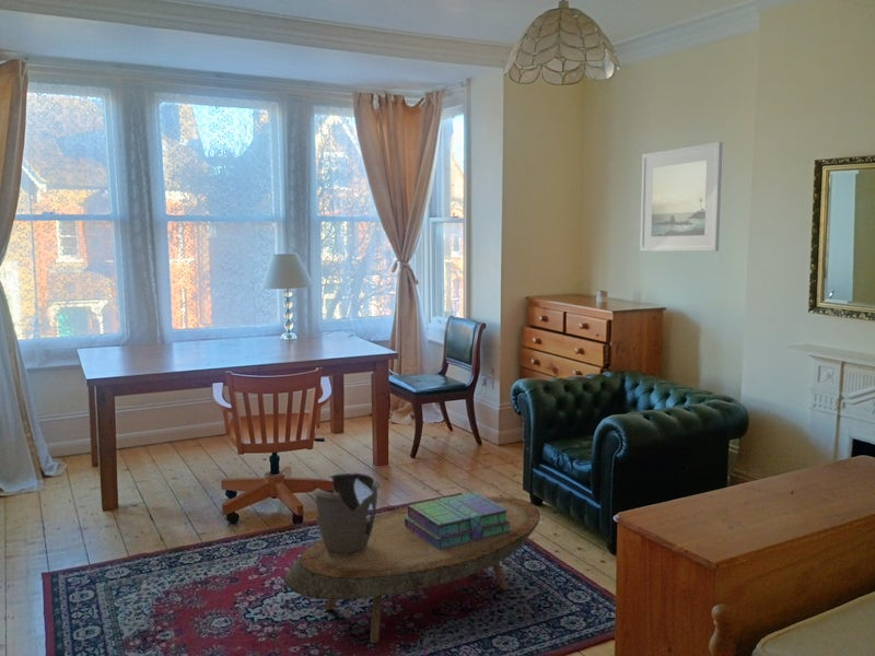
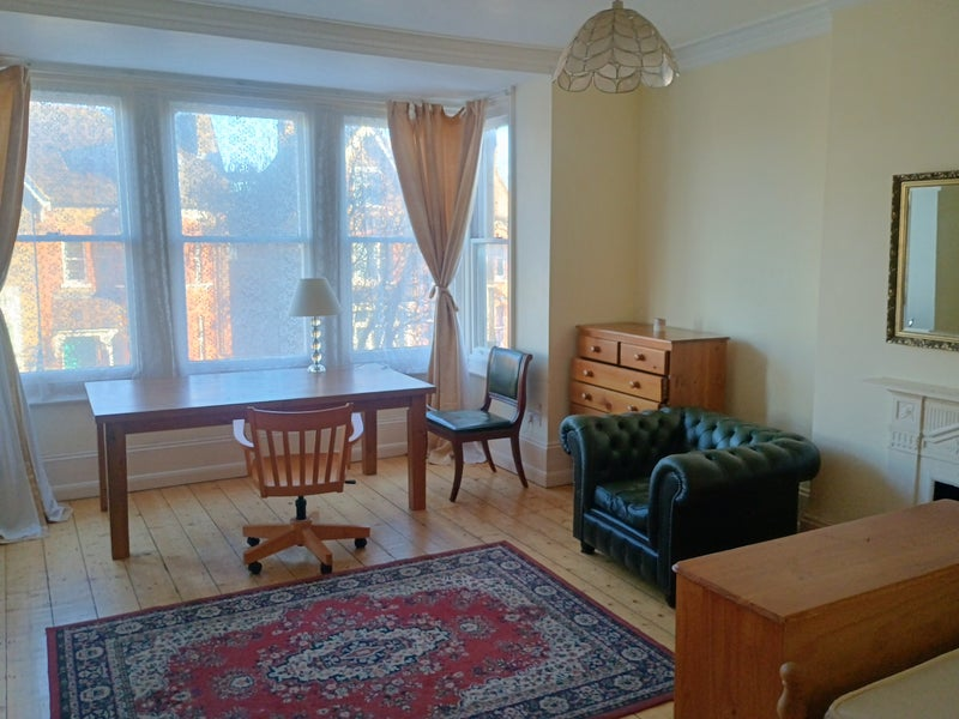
- stack of books [405,491,512,549]
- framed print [639,141,724,253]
- decorative bowl [311,472,382,555]
- coffee table [283,495,541,644]
